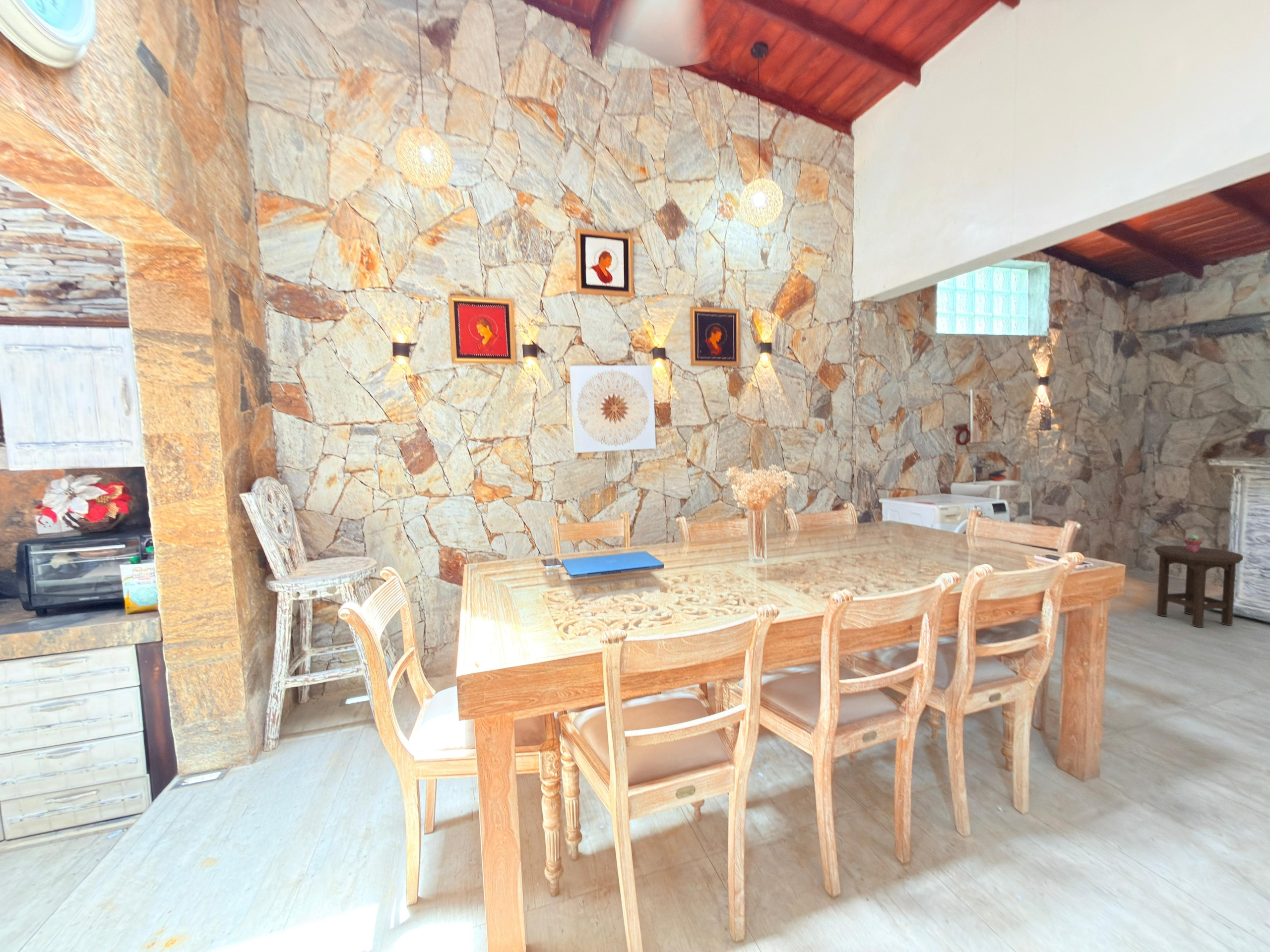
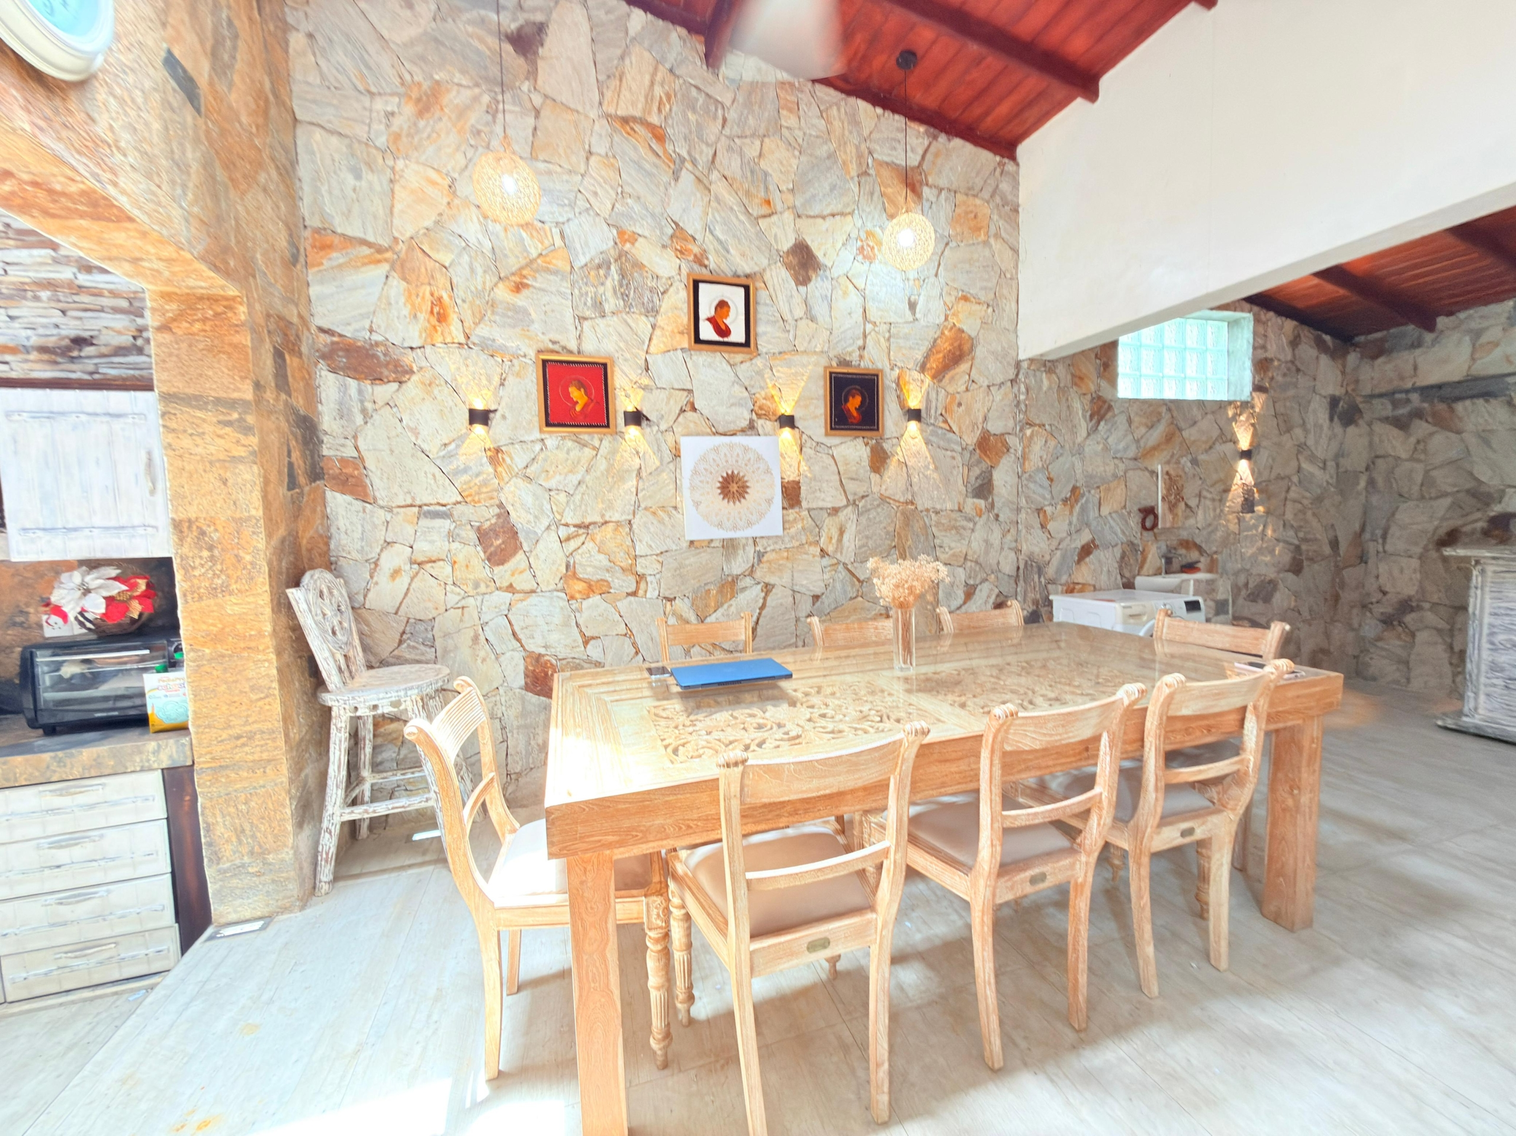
- potted succulent [1183,534,1203,552]
- stool [1154,545,1244,628]
